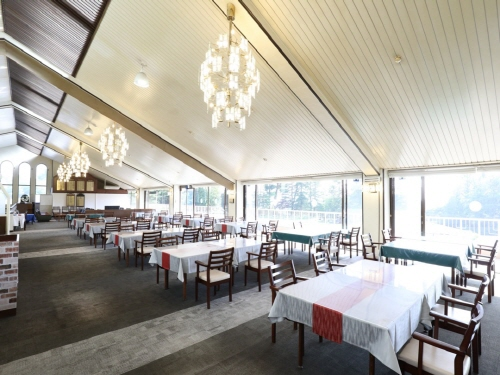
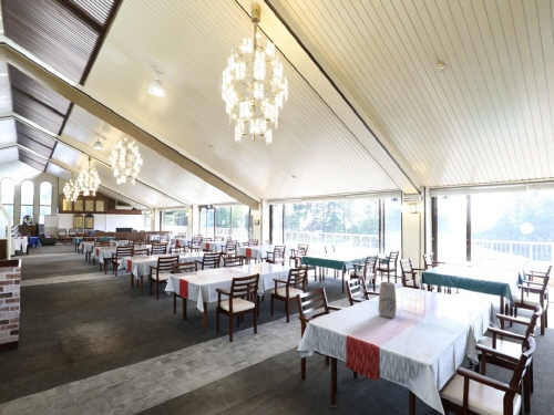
+ vase [377,281,398,319]
